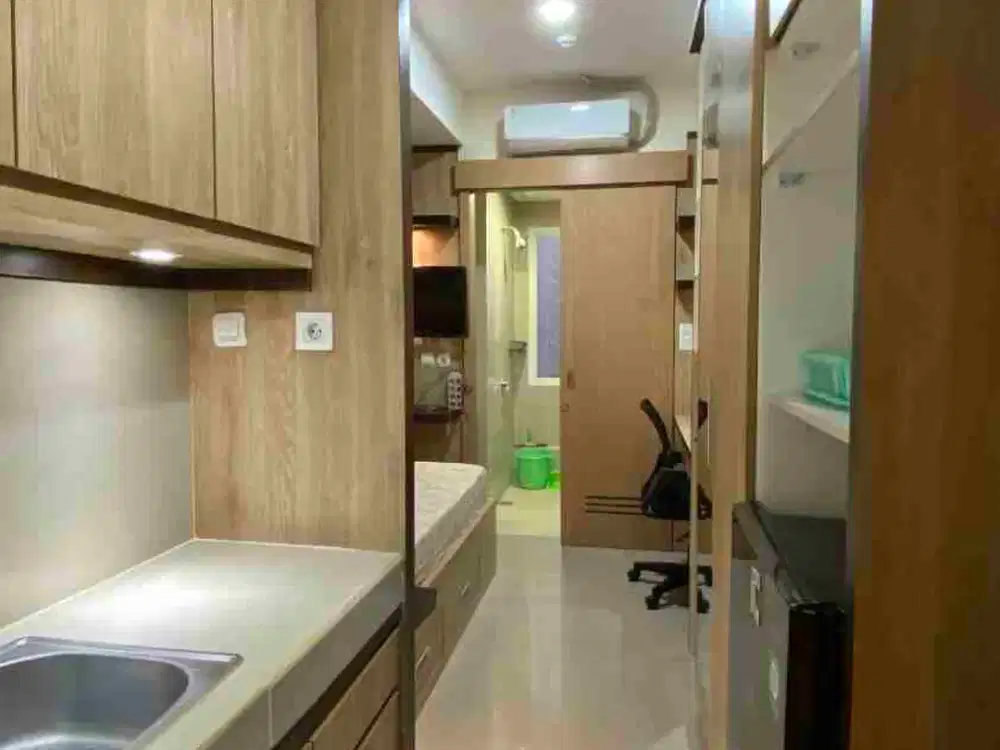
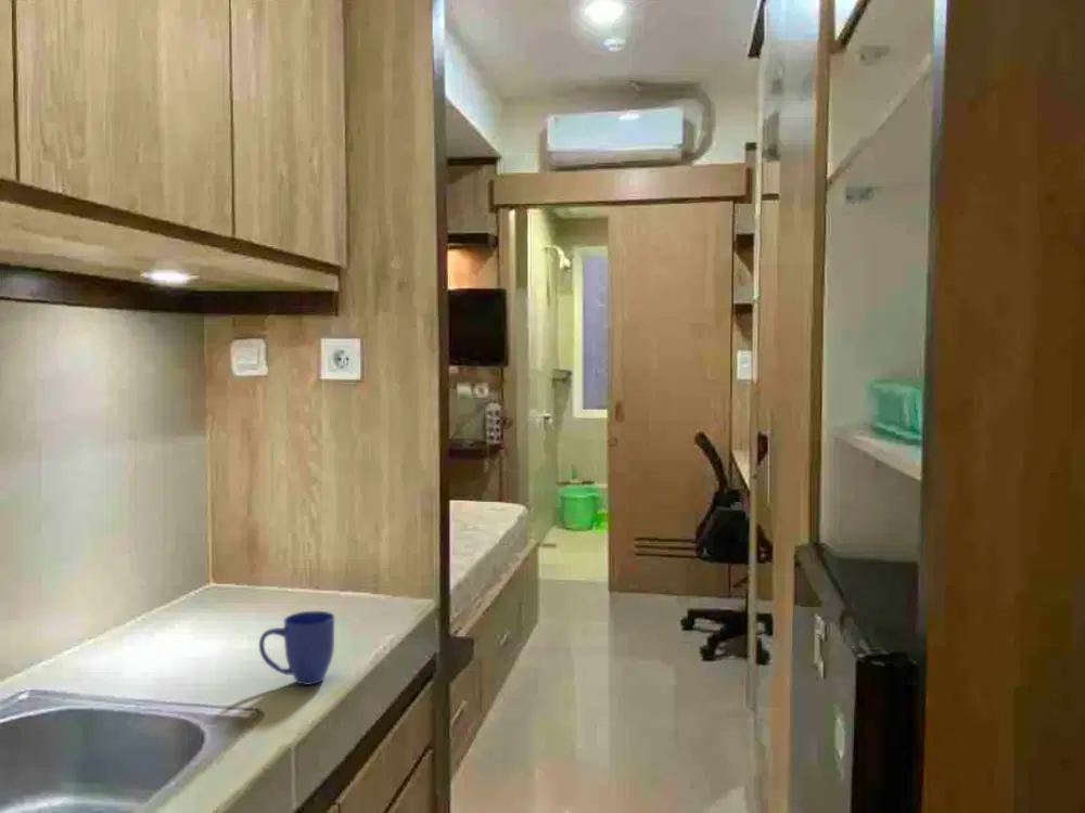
+ mug [258,610,335,686]
